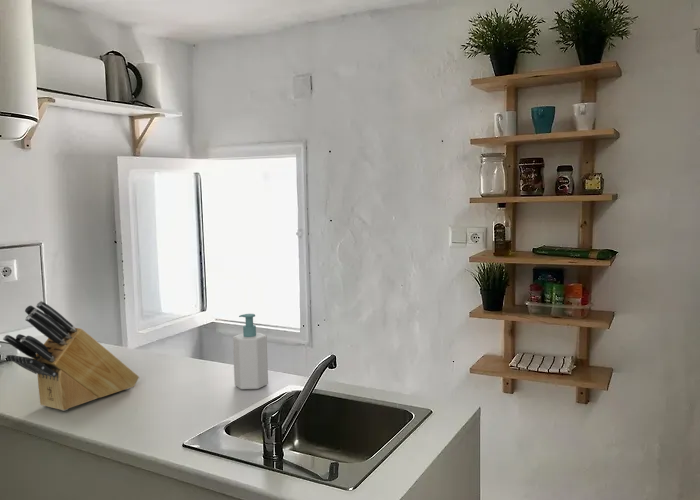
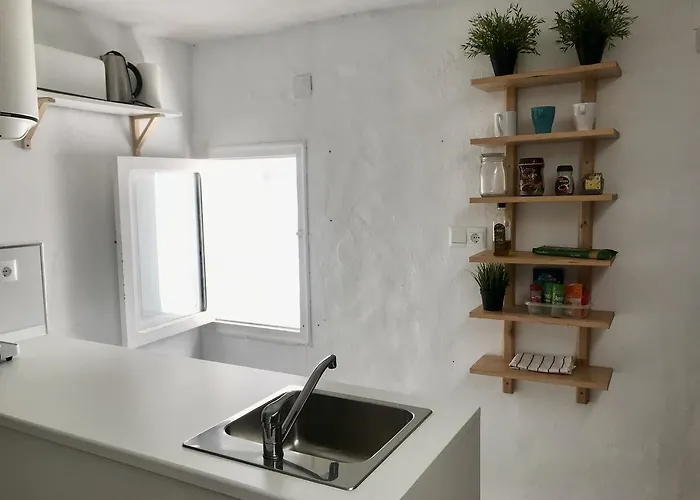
- knife block [2,300,140,412]
- soap bottle [232,313,269,390]
